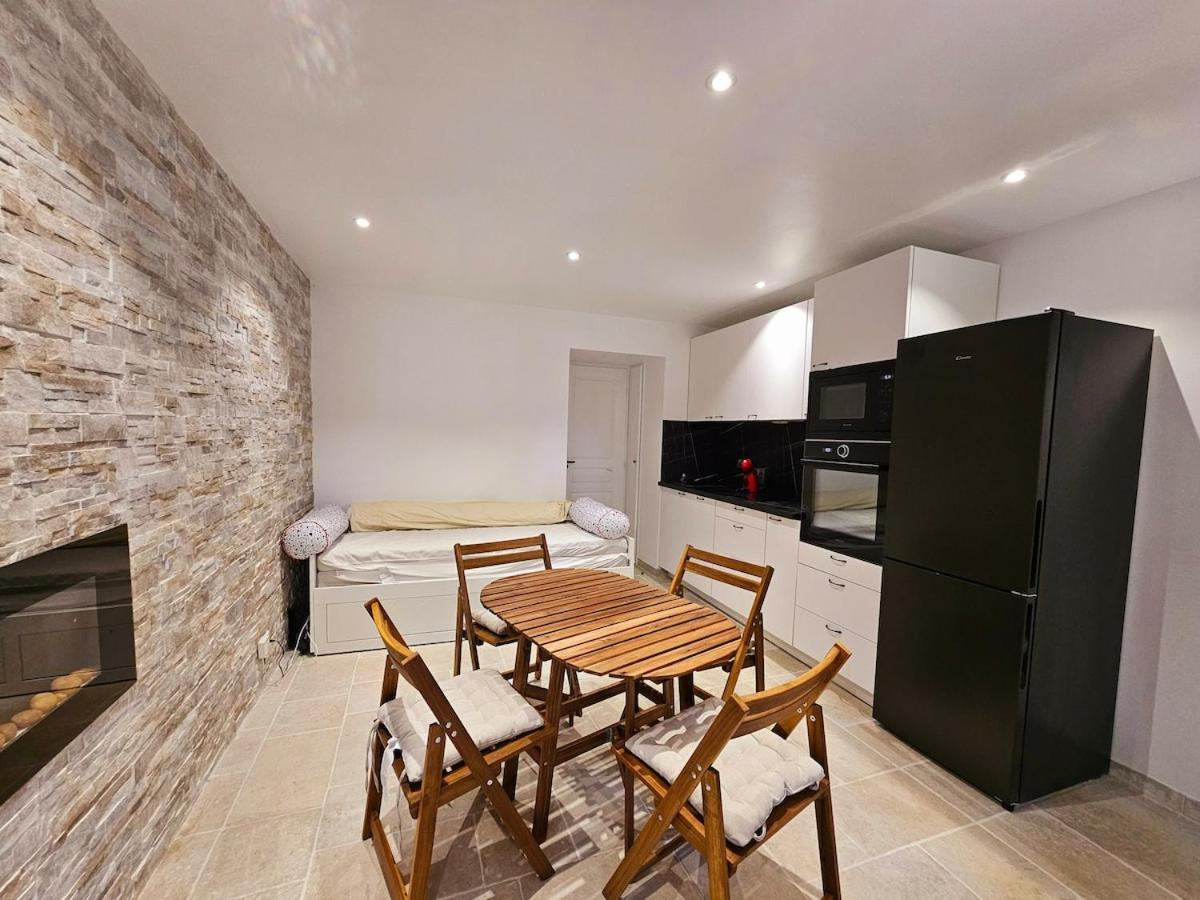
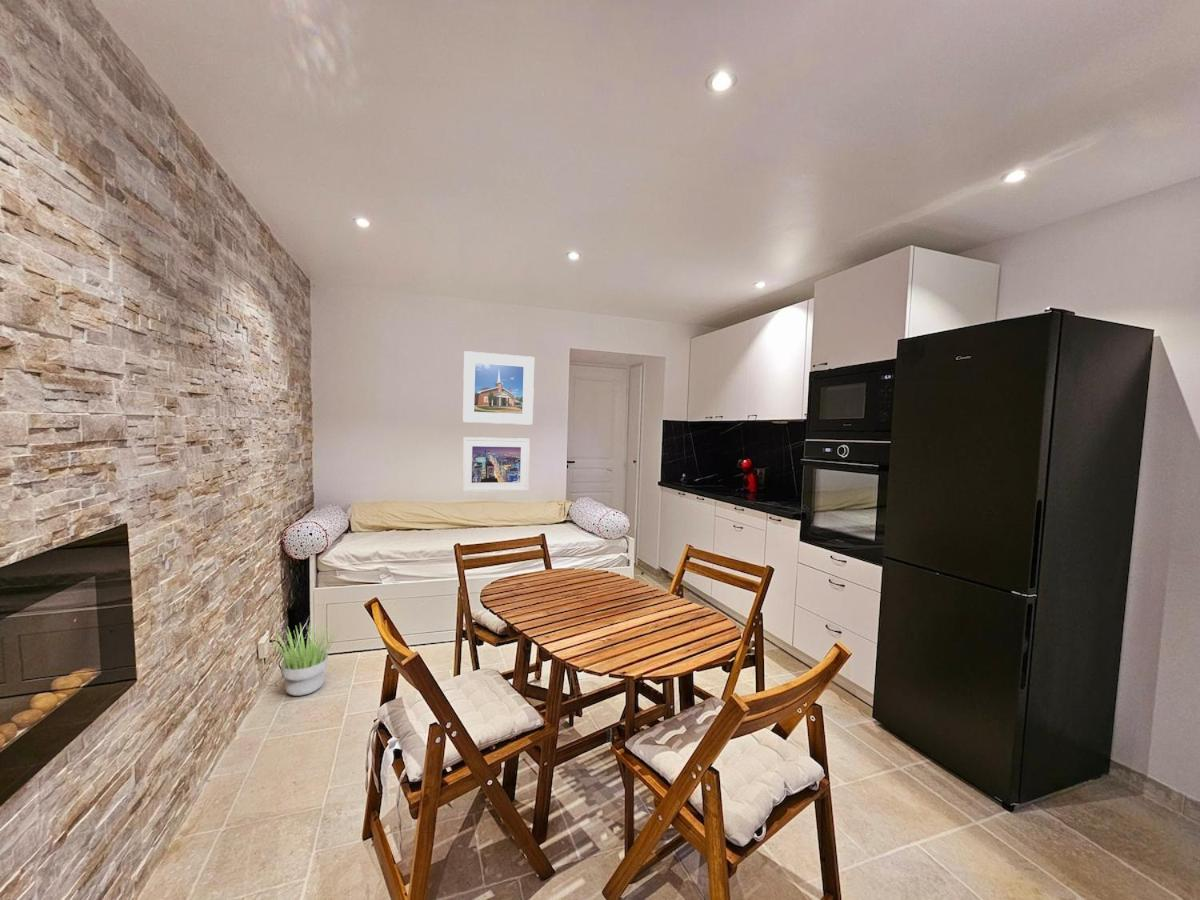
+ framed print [462,350,535,426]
+ potted plant [266,620,341,697]
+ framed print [461,436,531,493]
